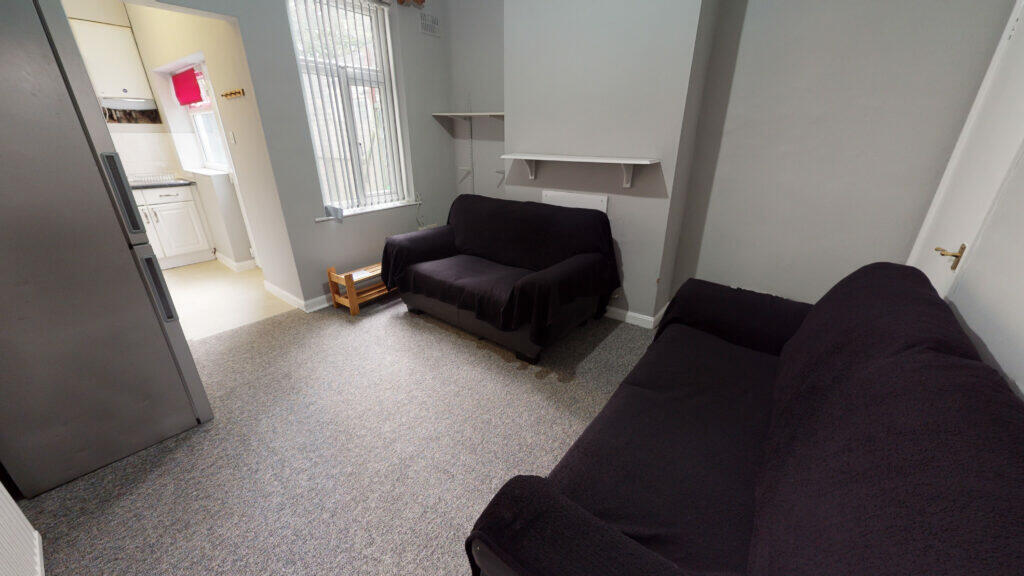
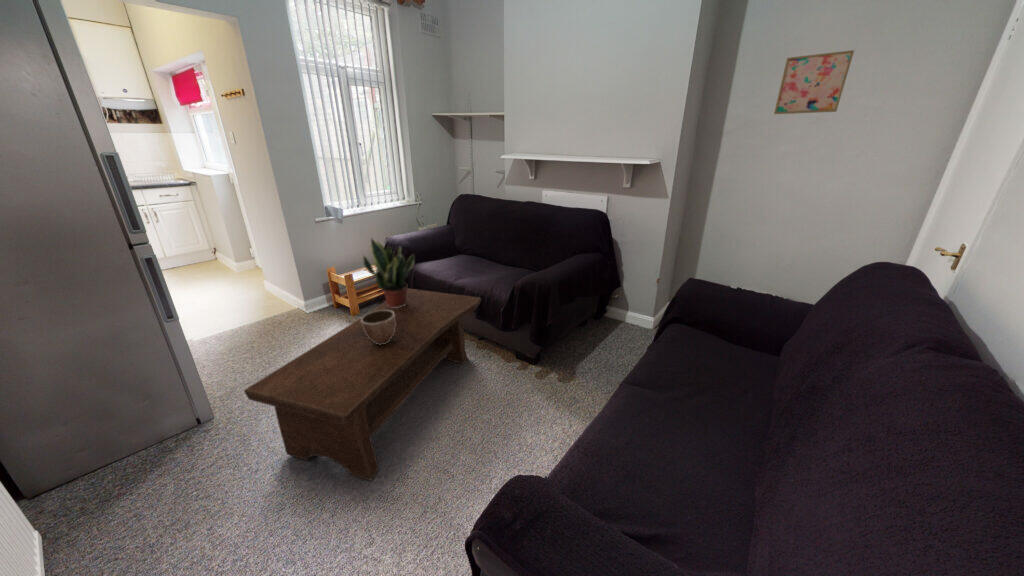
+ wall art [773,49,855,115]
+ coffee table [243,287,482,482]
+ decorative bowl [361,310,396,345]
+ potted plant [362,236,415,308]
